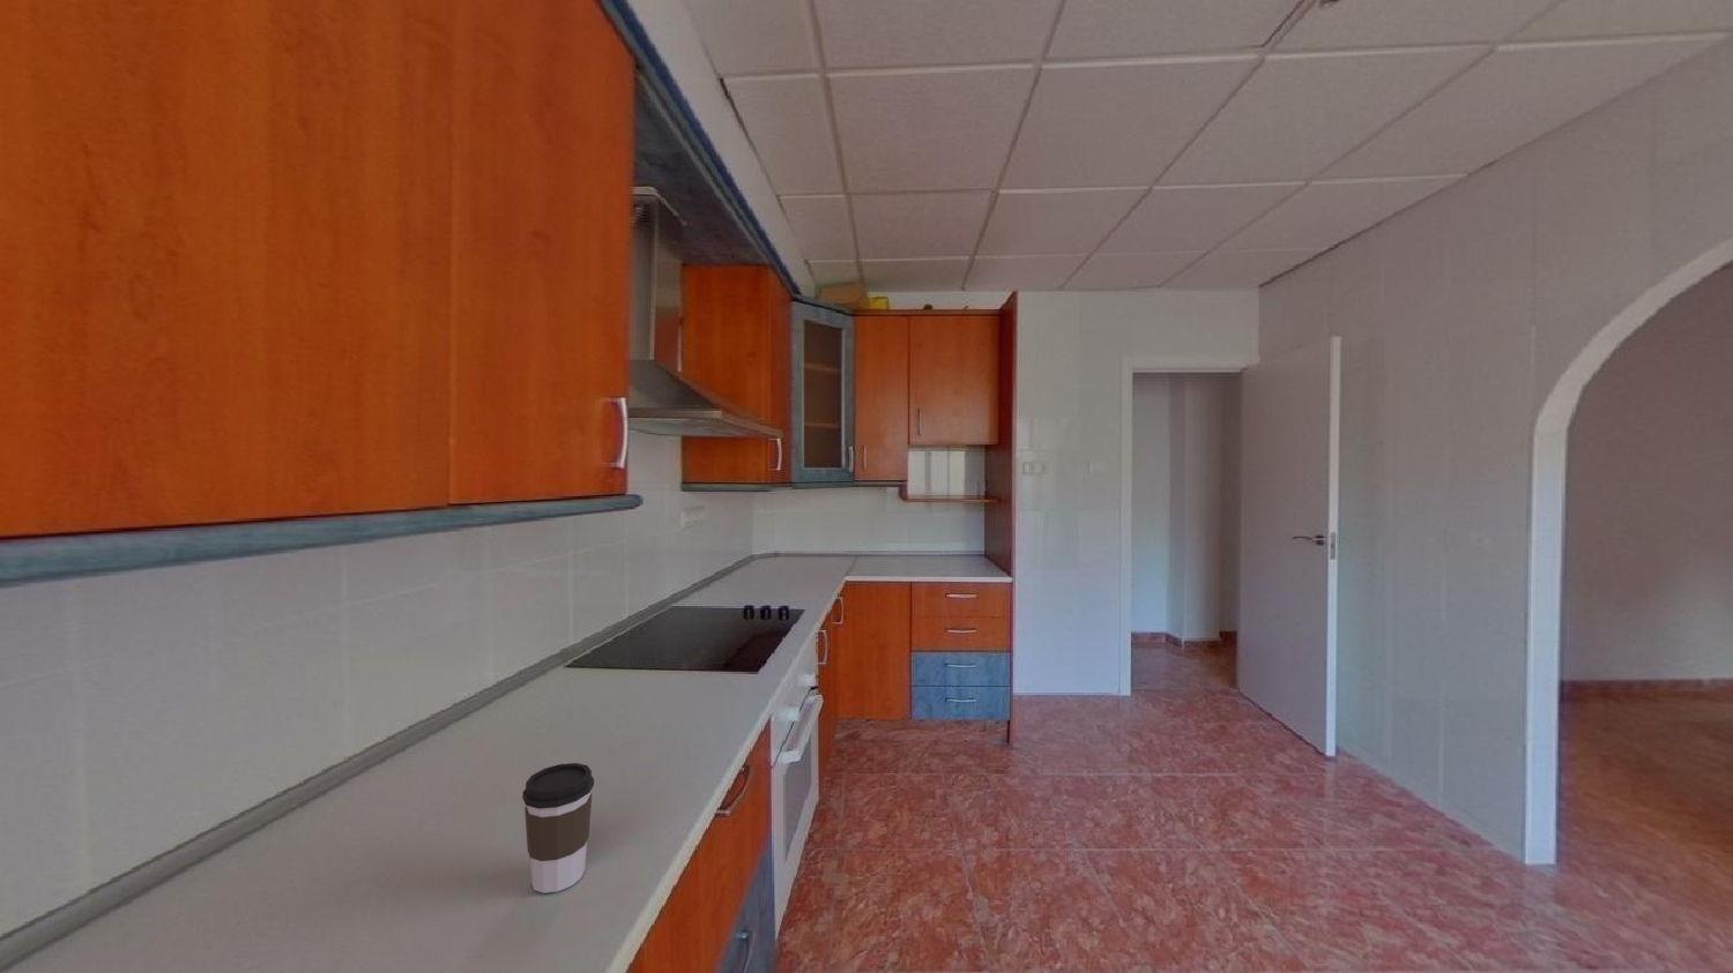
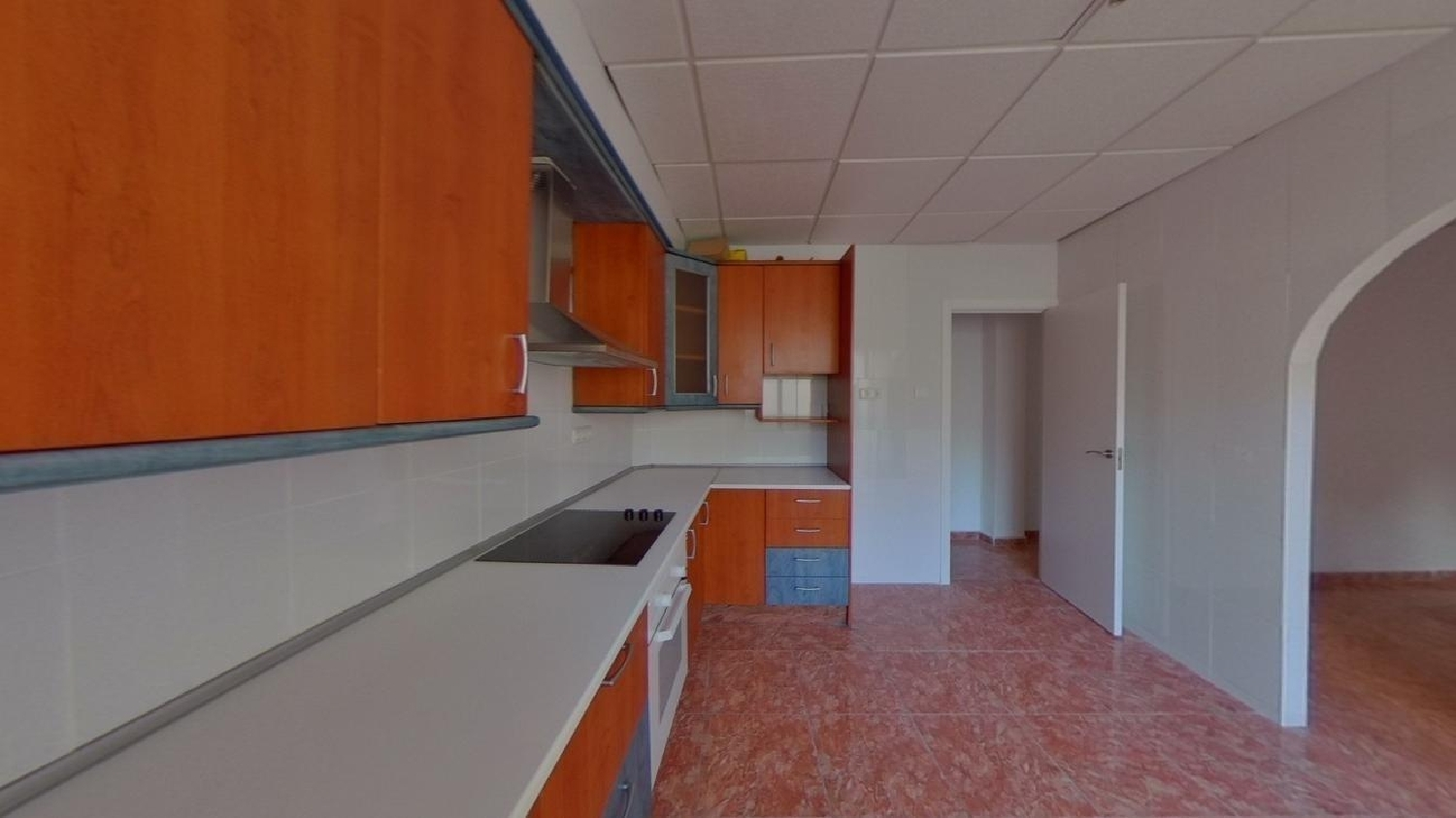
- coffee cup [521,761,595,894]
